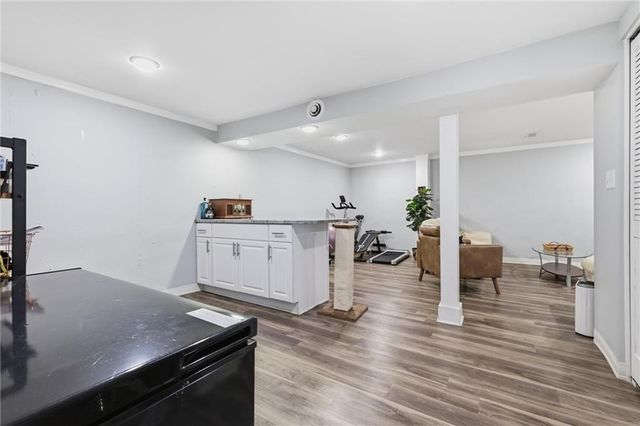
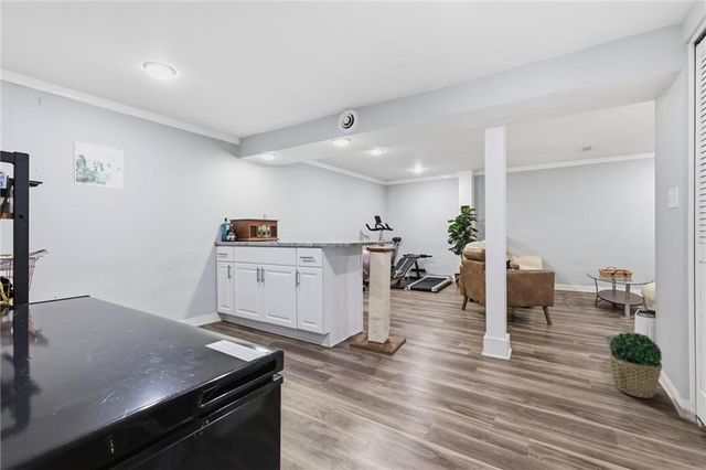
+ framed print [73,140,125,190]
+ potted plant [608,331,663,399]
